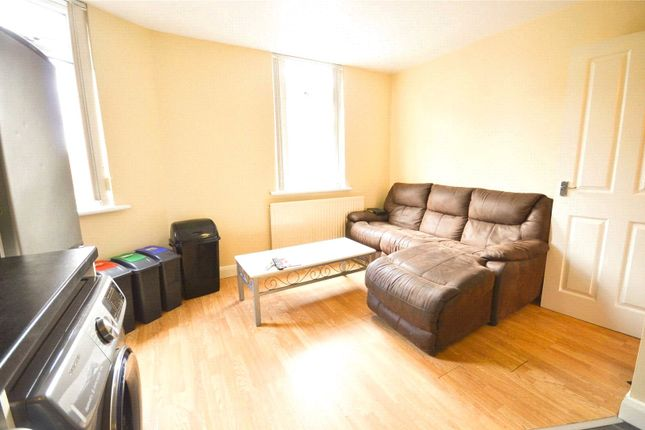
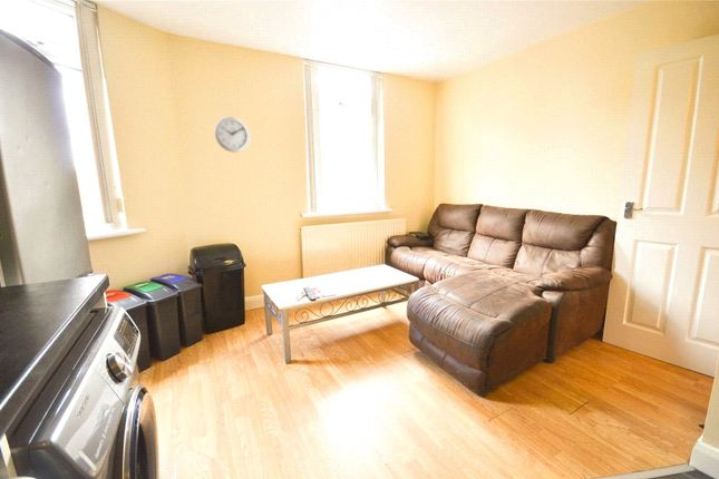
+ wall clock [213,116,252,154]
